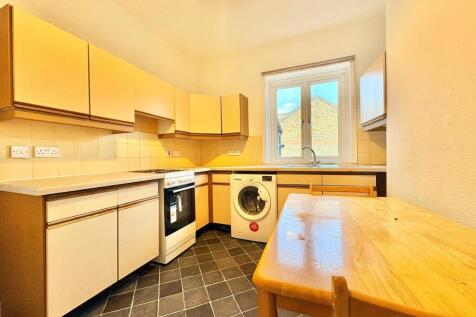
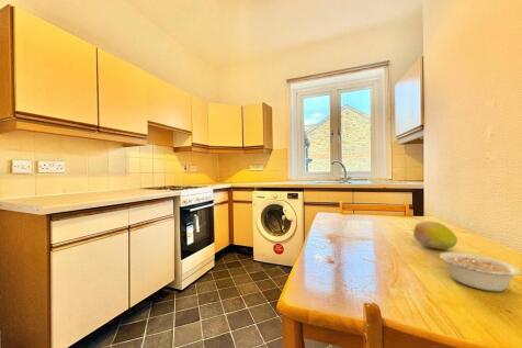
+ fruit [412,220,458,250]
+ legume [439,251,522,293]
